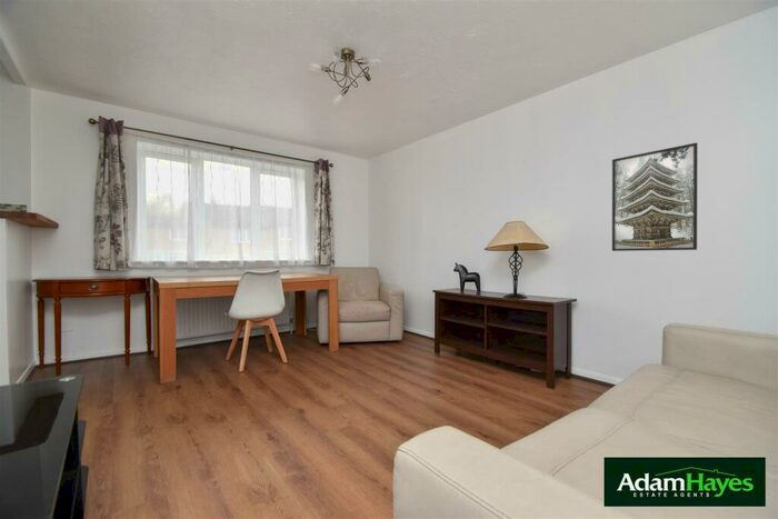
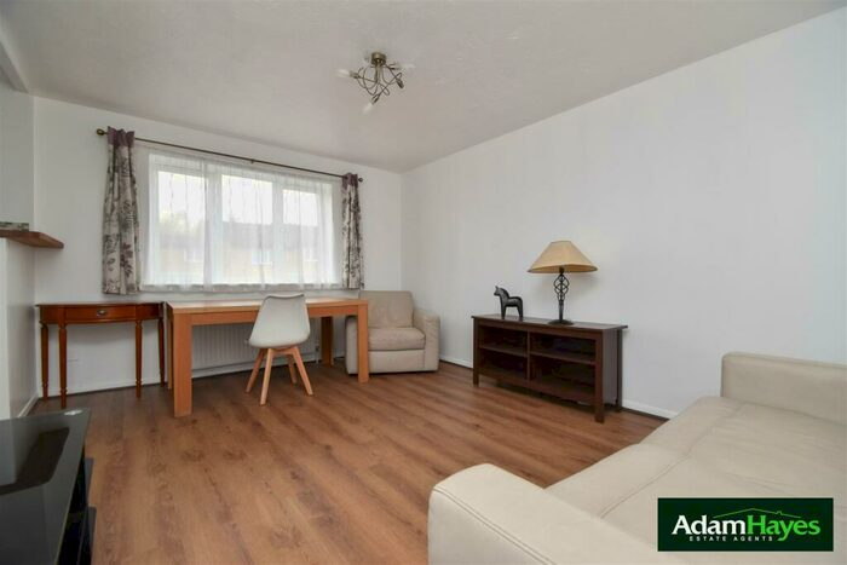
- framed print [611,142,698,252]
